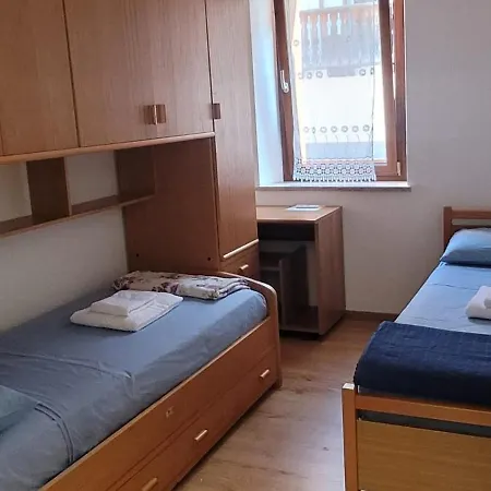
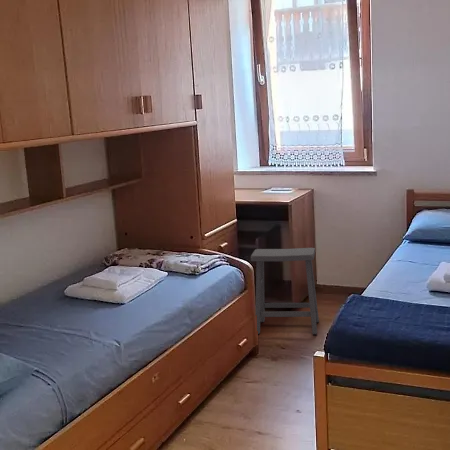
+ stool [250,247,320,335]
